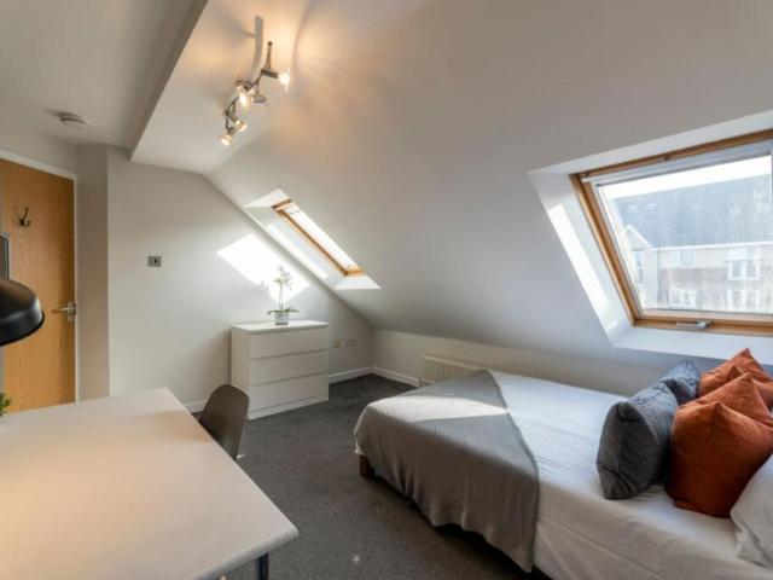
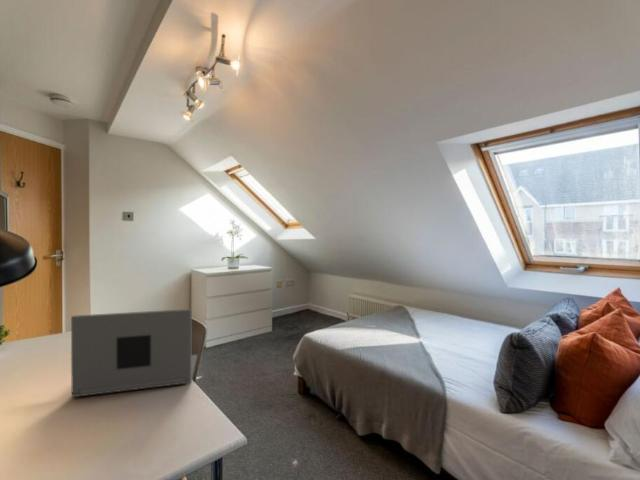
+ laptop [70,308,198,398]
